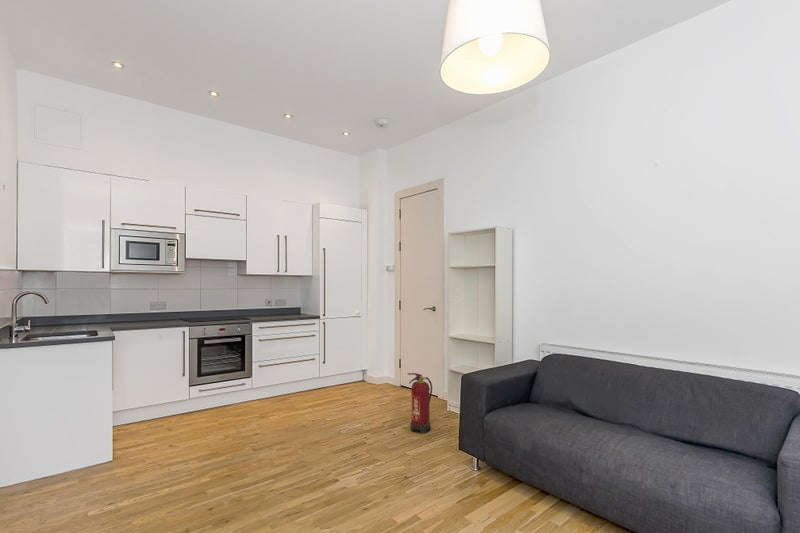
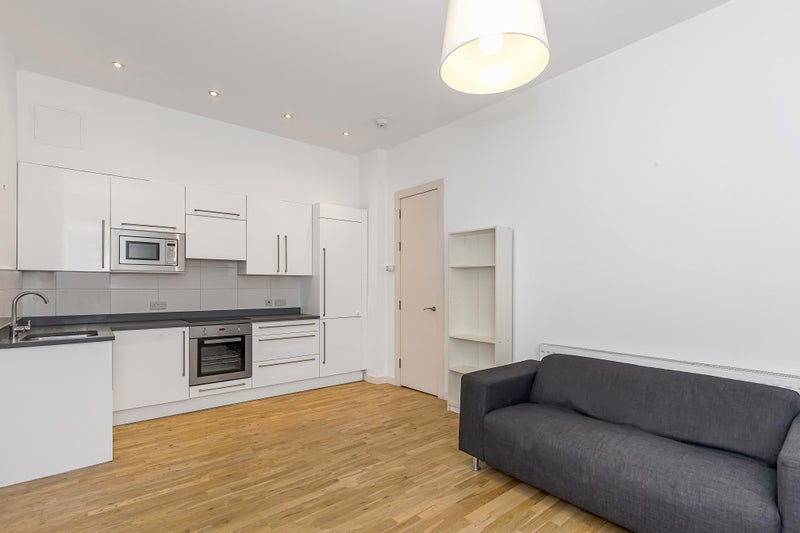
- fire extinguisher [407,372,433,435]
